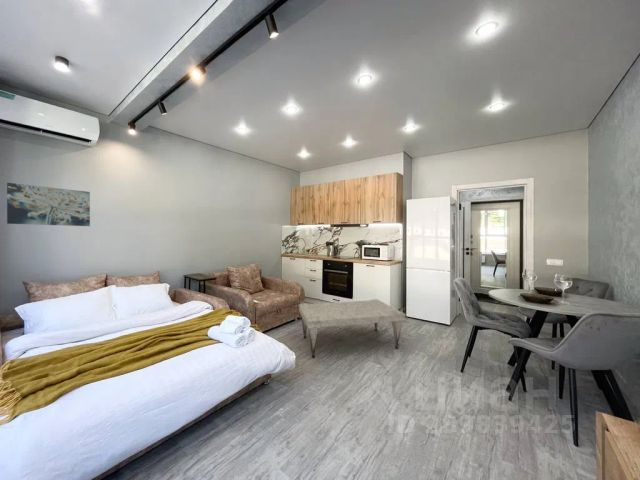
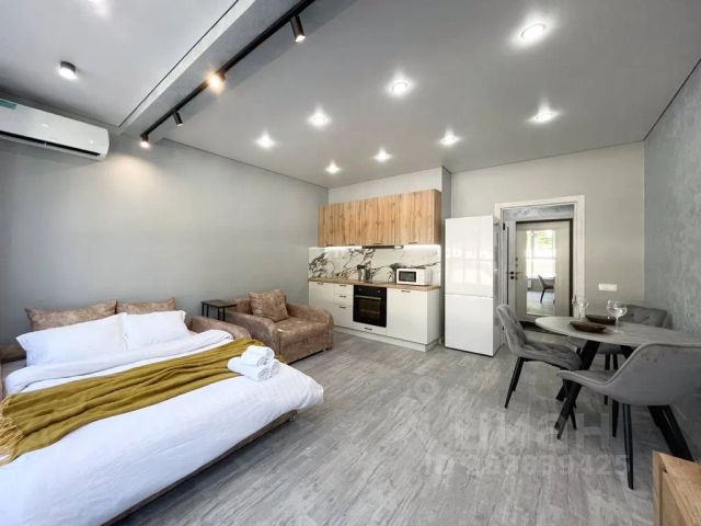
- coffee table [298,298,407,359]
- wall art [6,182,91,227]
